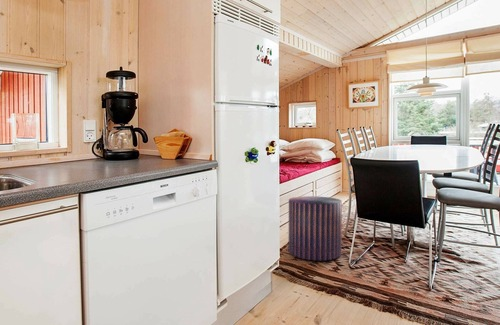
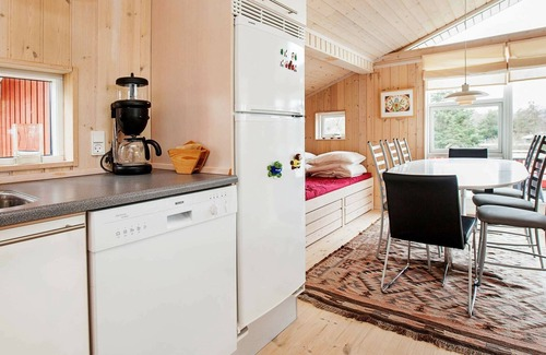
- stool [288,195,343,261]
